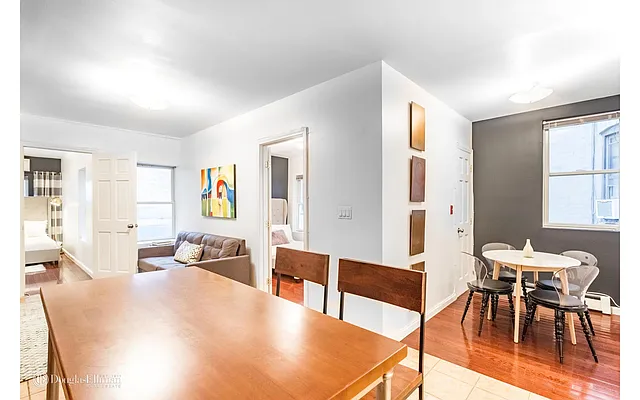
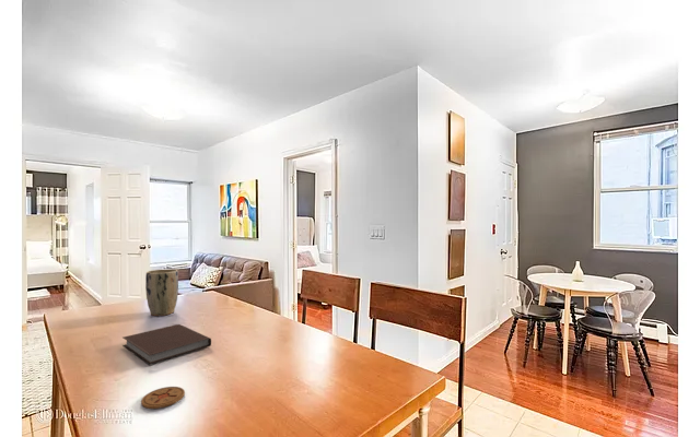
+ plant pot [144,268,179,317]
+ notebook [121,323,212,366]
+ coaster [140,386,186,410]
